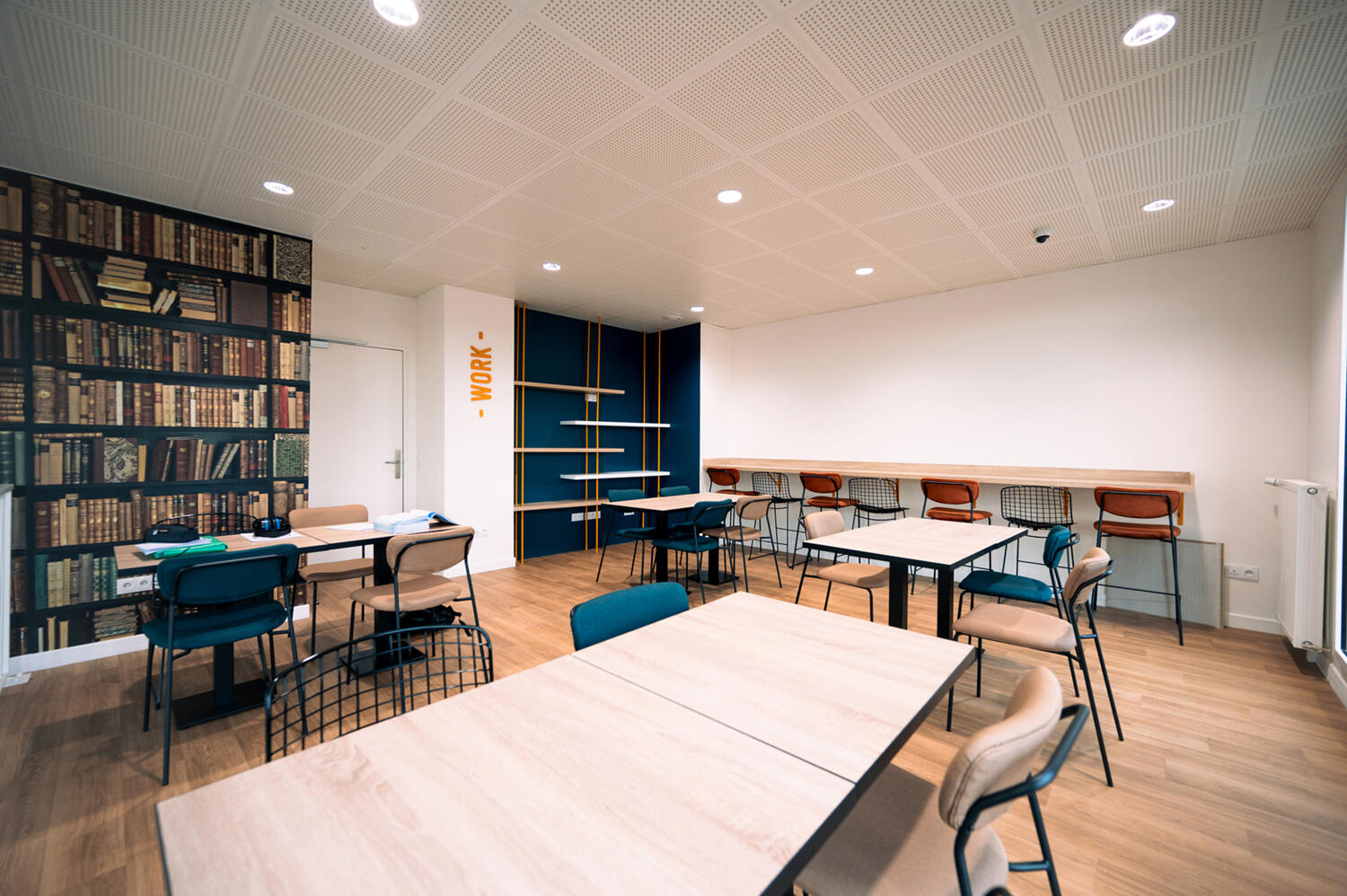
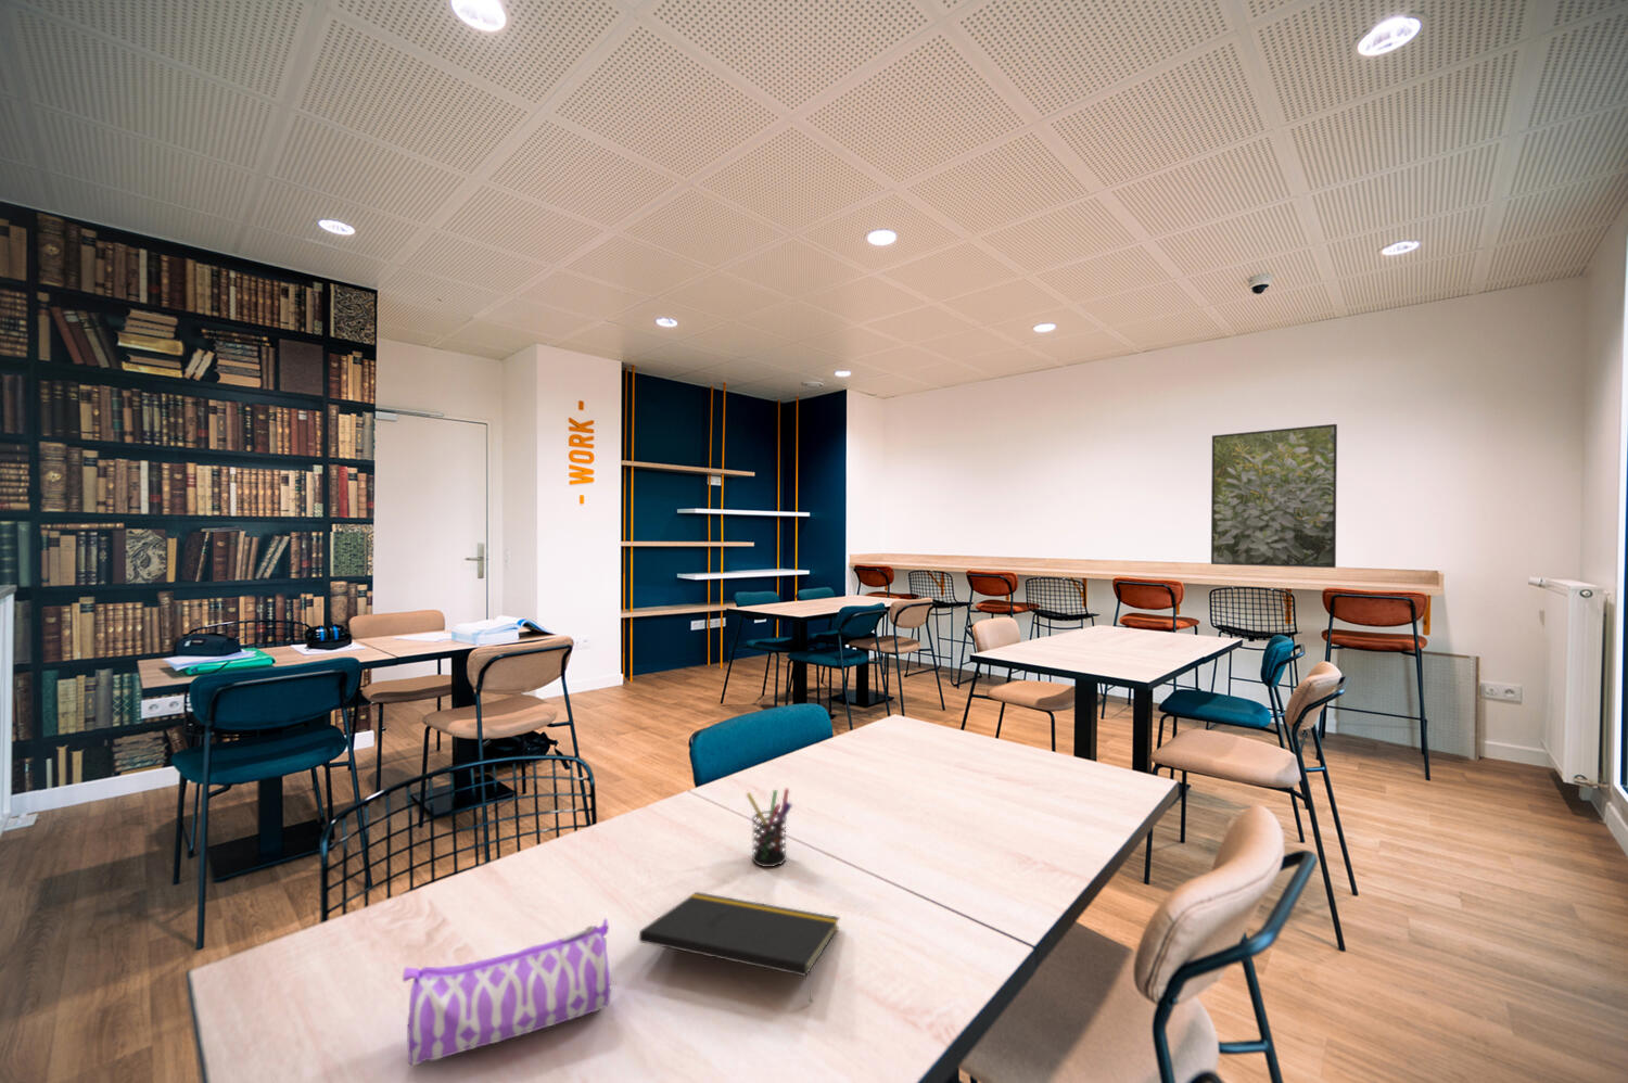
+ notepad [638,891,840,1003]
+ pen holder [746,787,793,868]
+ pencil case [401,917,612,1066]
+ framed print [1210,423,1338,568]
